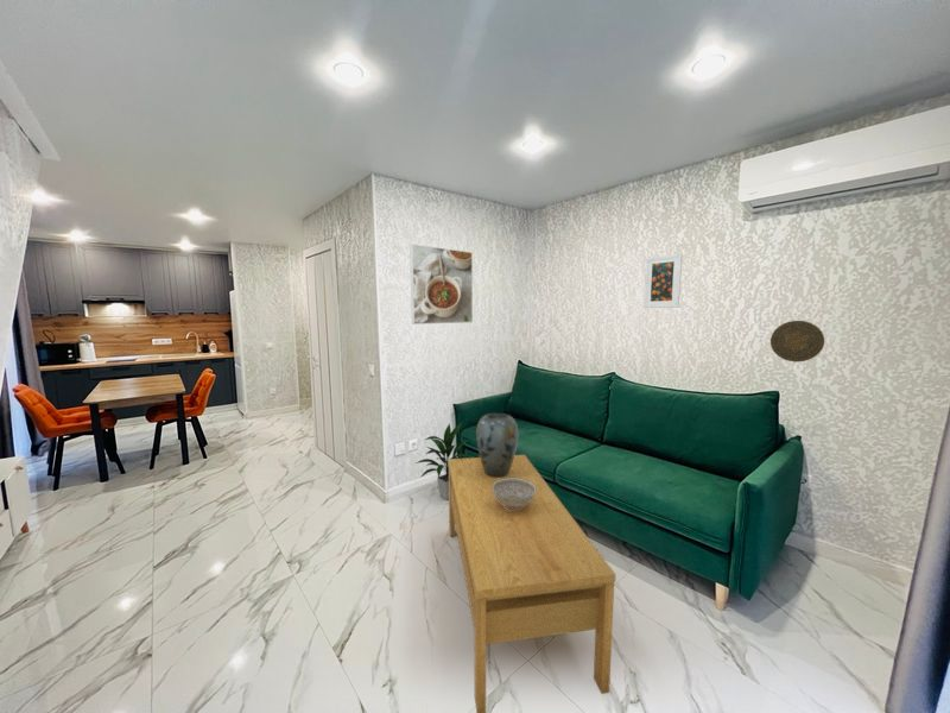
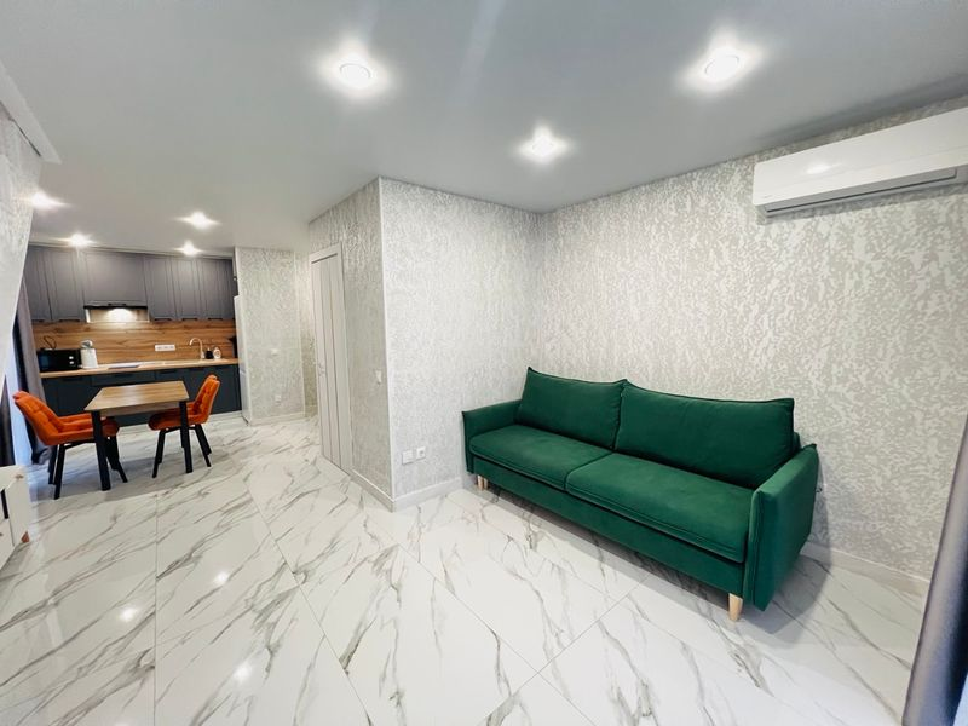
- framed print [408,244,474,326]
- vase [475,412,519,478]
- decorative plate [770,320,825,364]
- indoor plant [414,422,475,501]
- decorative bowl [492,478,536,510]
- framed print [642,253,684,309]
- coffee table [446,454,618,713]
